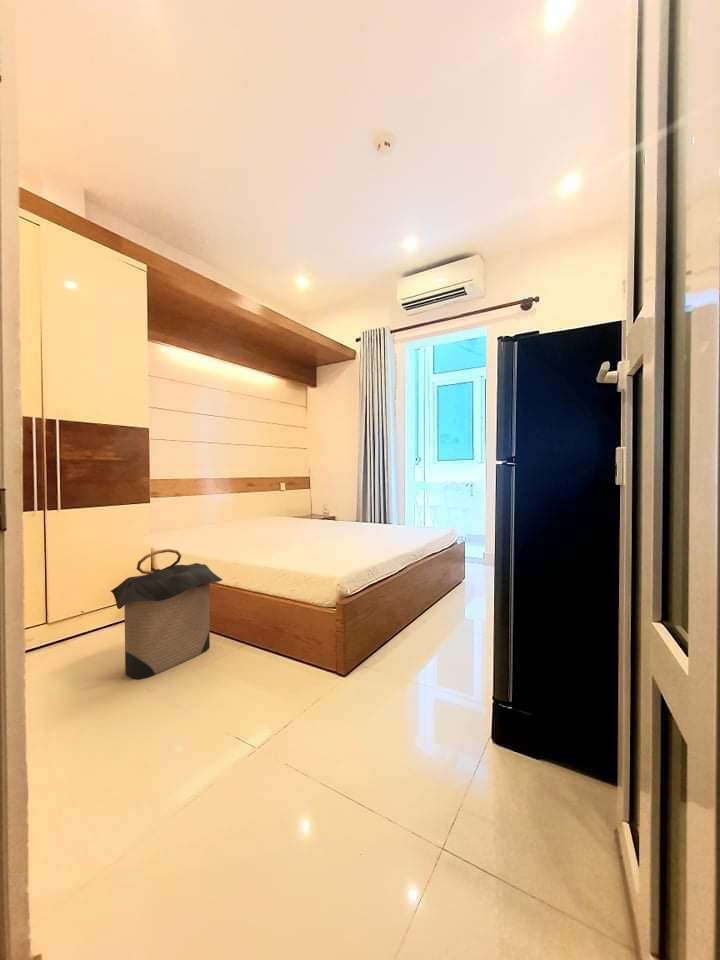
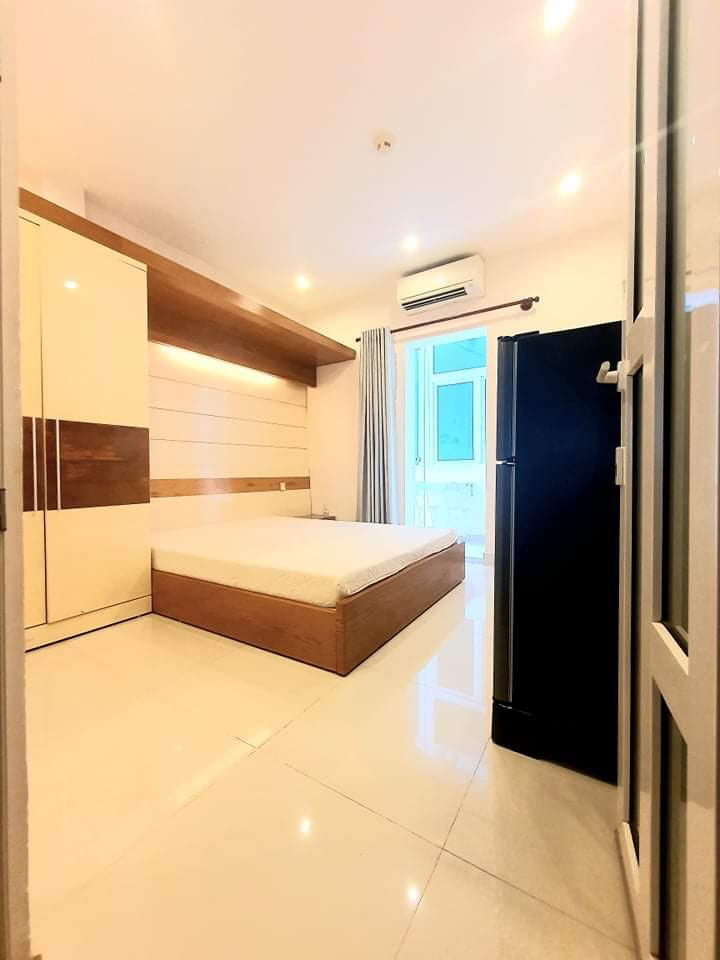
- laundry hamper [109,548,223,680]
